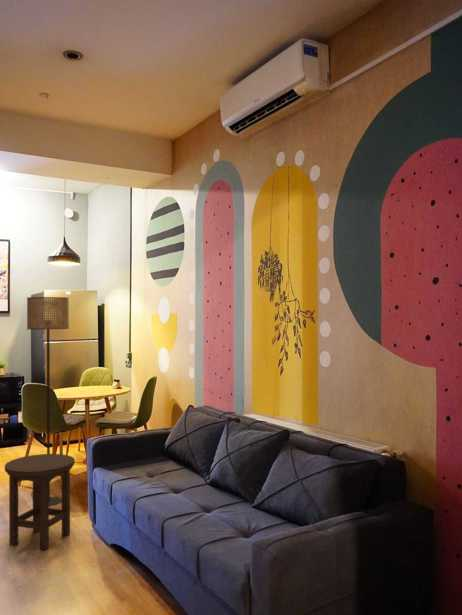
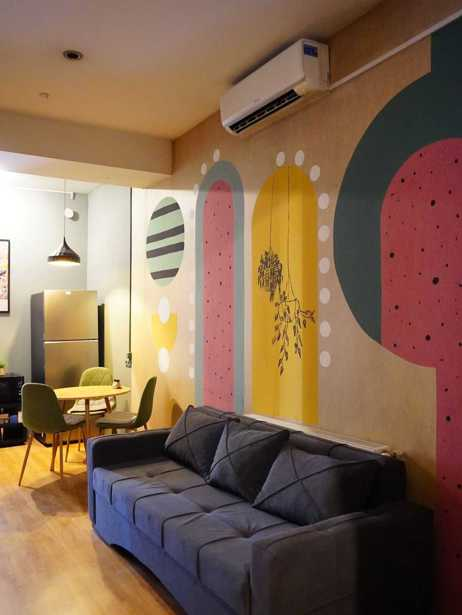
- stool [4,453,76,551]
- floor lamp [26,296,70,507]
